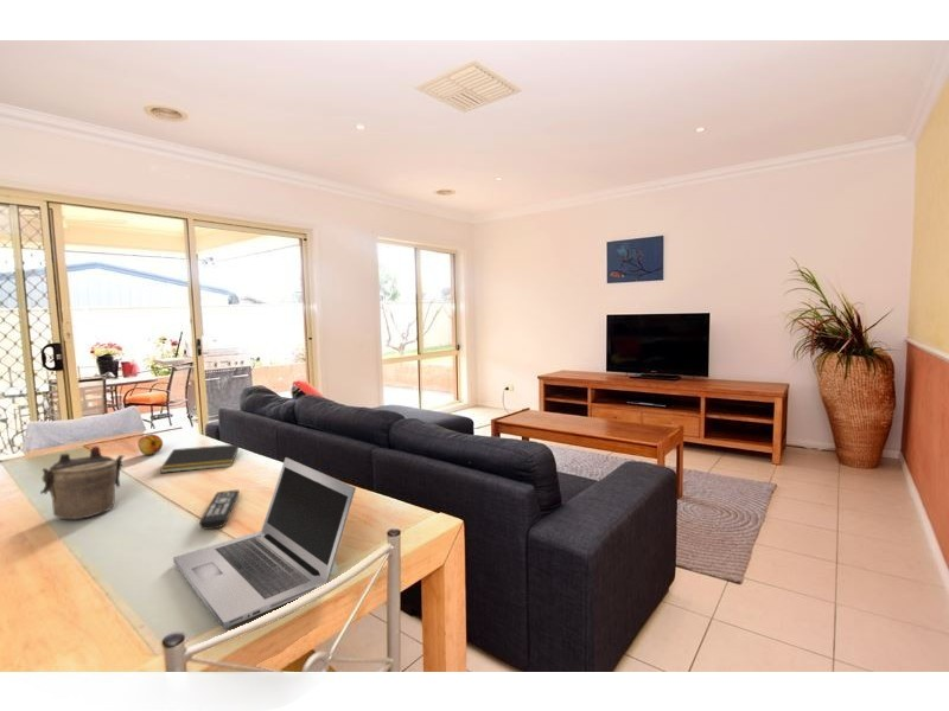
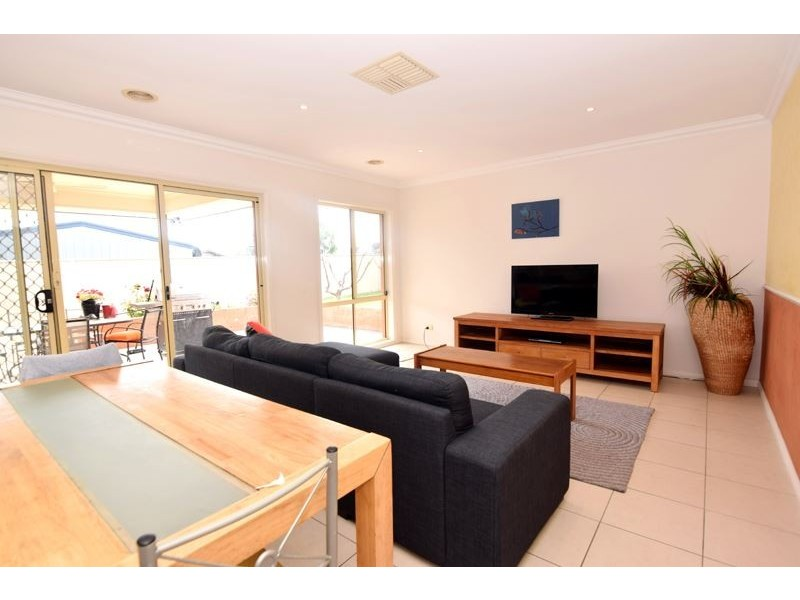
- laptop [172,456,357,630]
- notepad [159,443,241,474]
- fruit [136,433,164,456]
- teapot [39,444,126,520]
- remote control [198,489,241,530]
